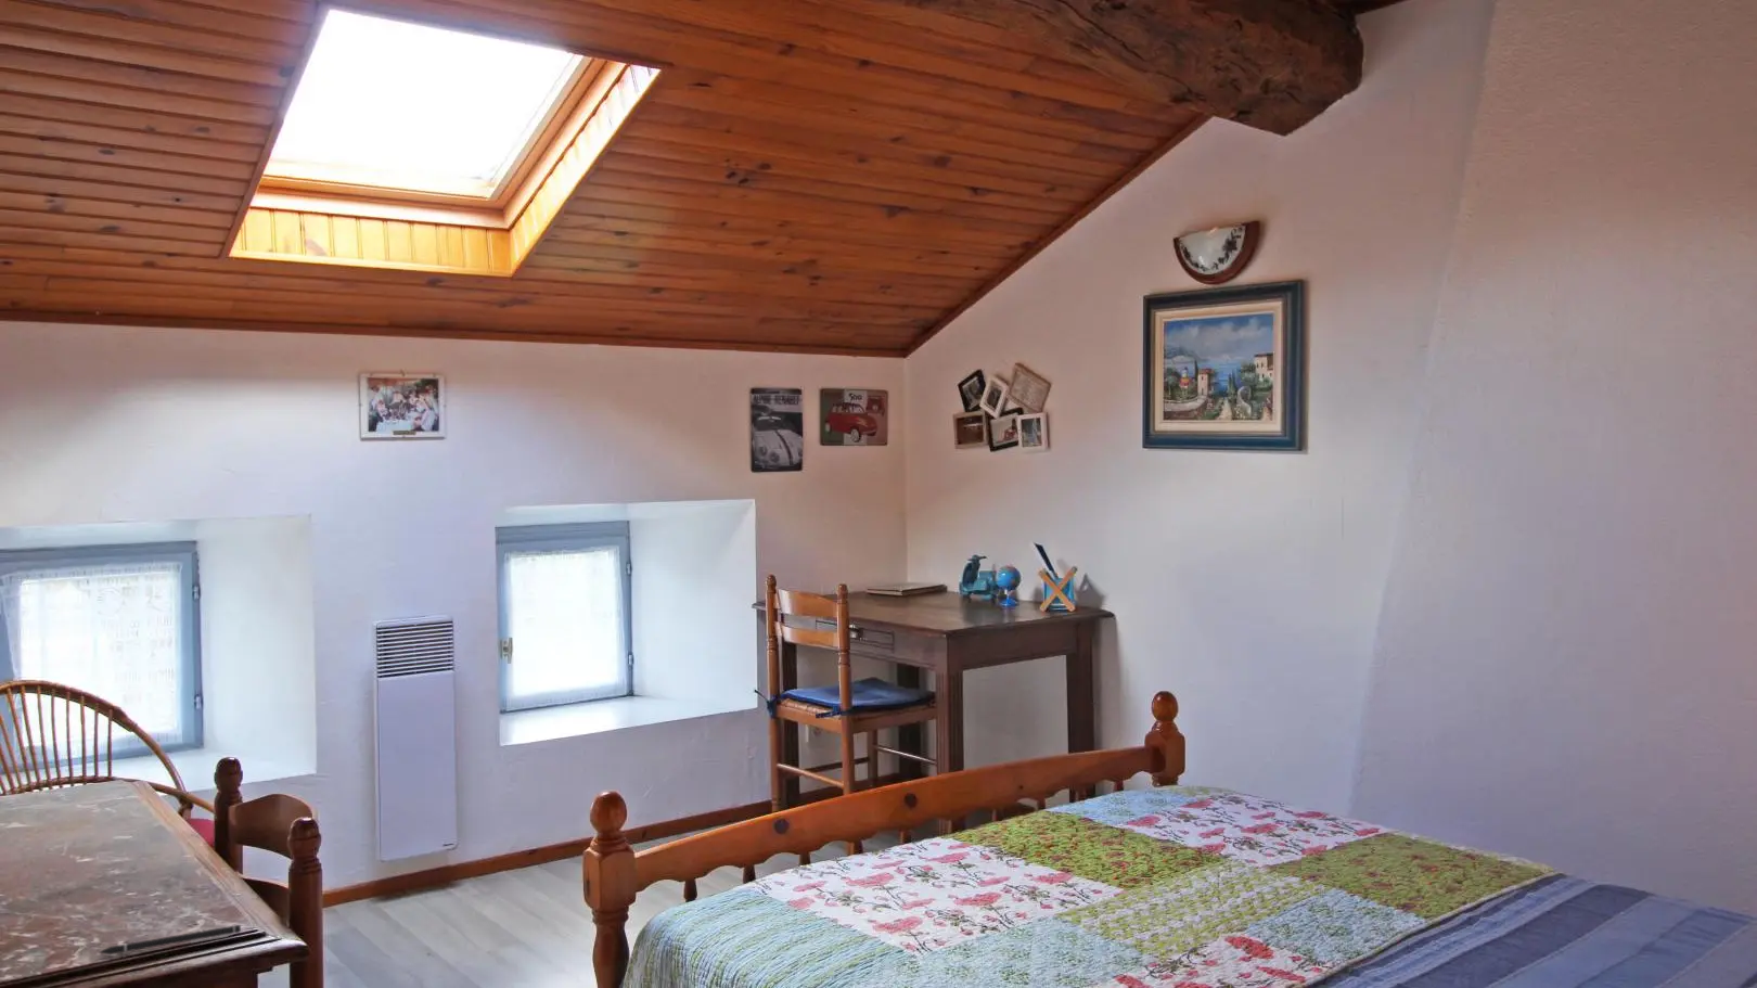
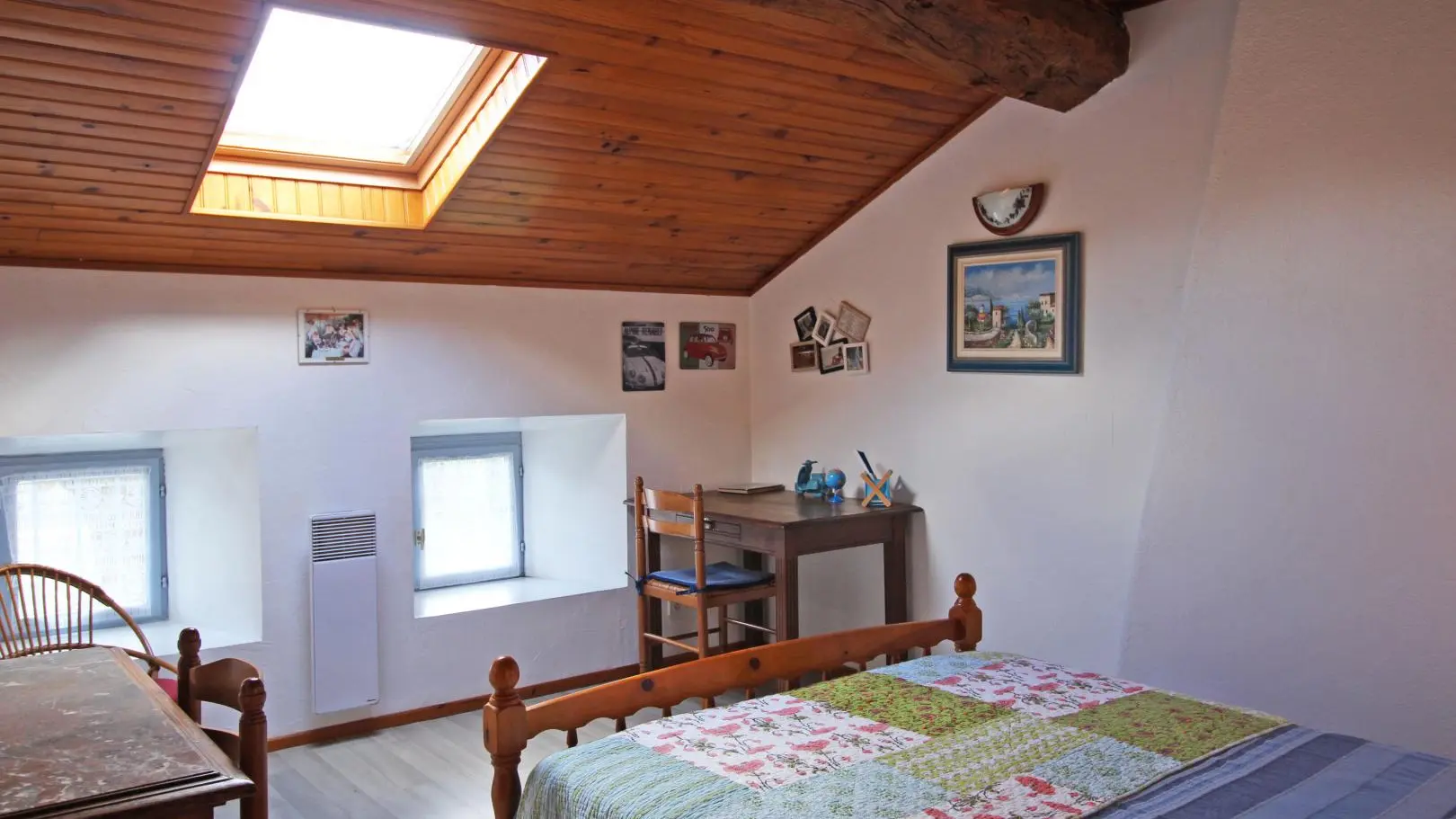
- pen [97,924,241,955]
